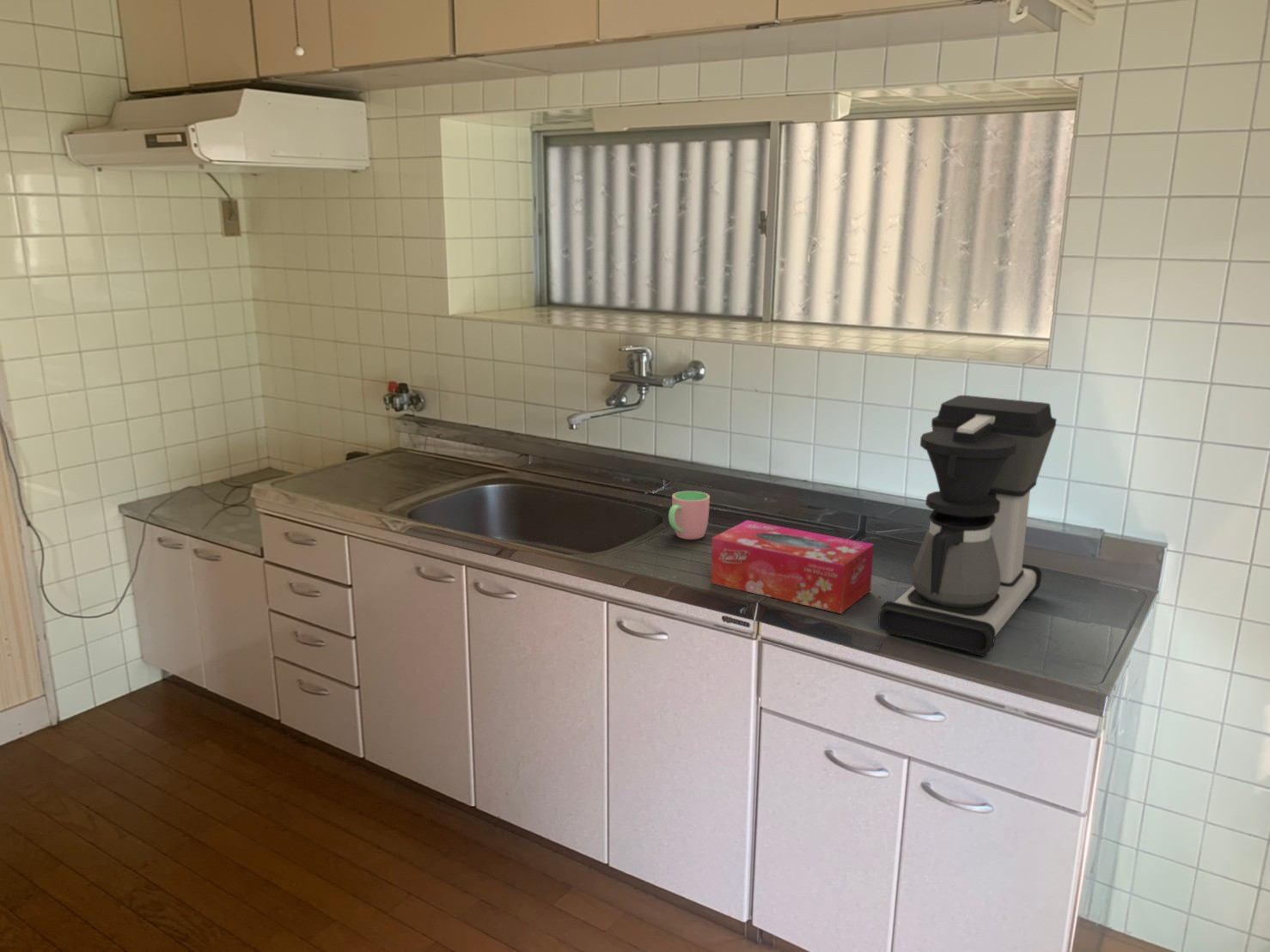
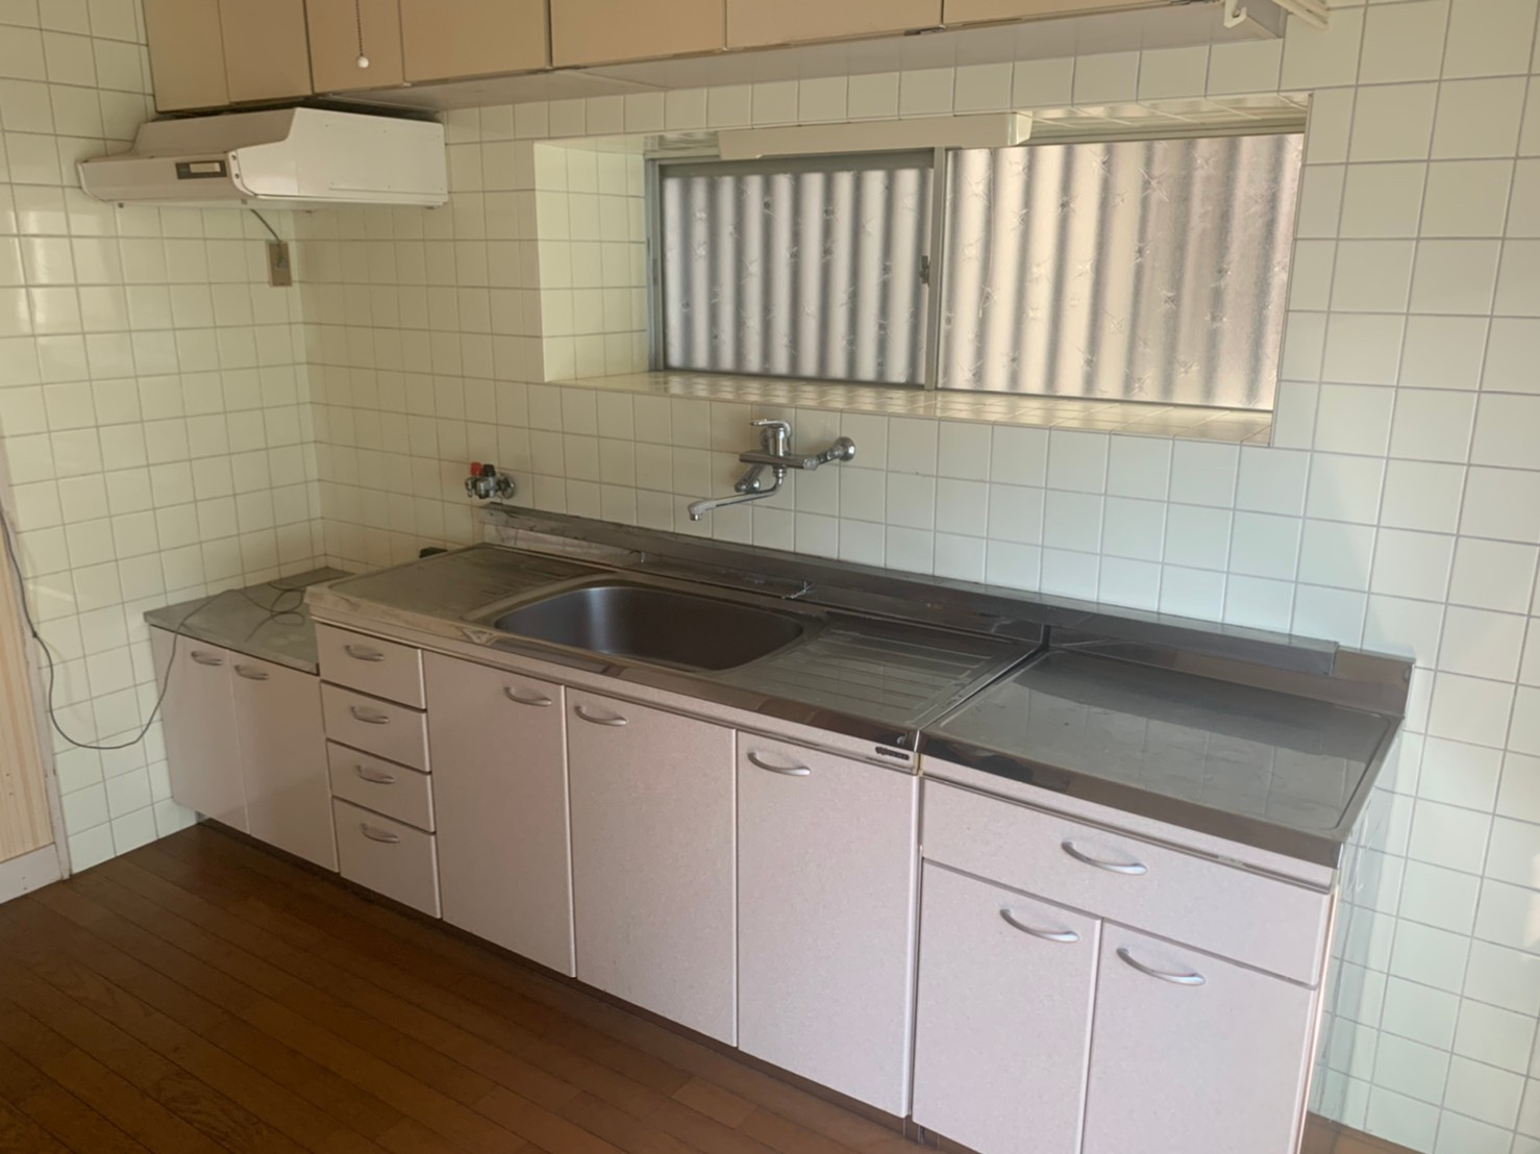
- cup [668,491,711,540]
- coffee maker [877,394,1058,657]
- tissue box [711,520,875,614]
